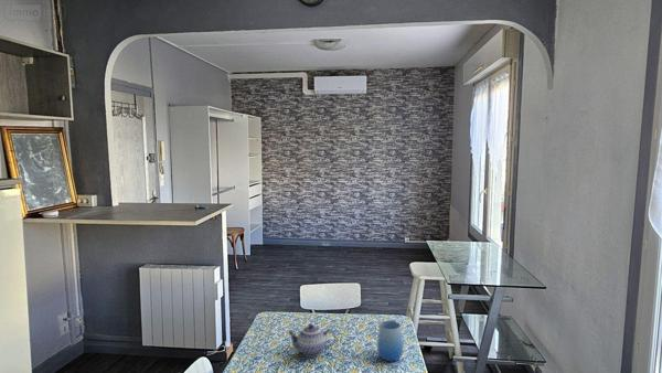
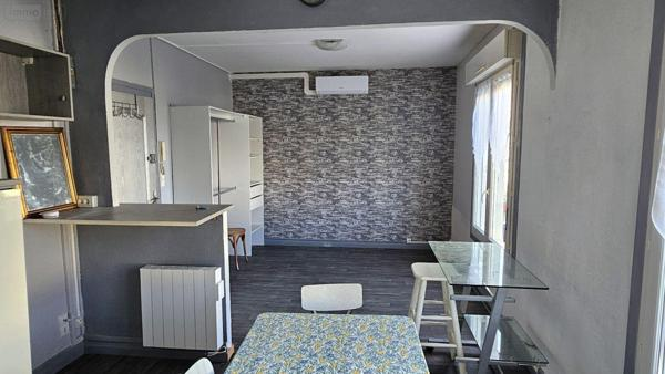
- teapot [286,323,337,358]
- cup [376,320,404,362]
